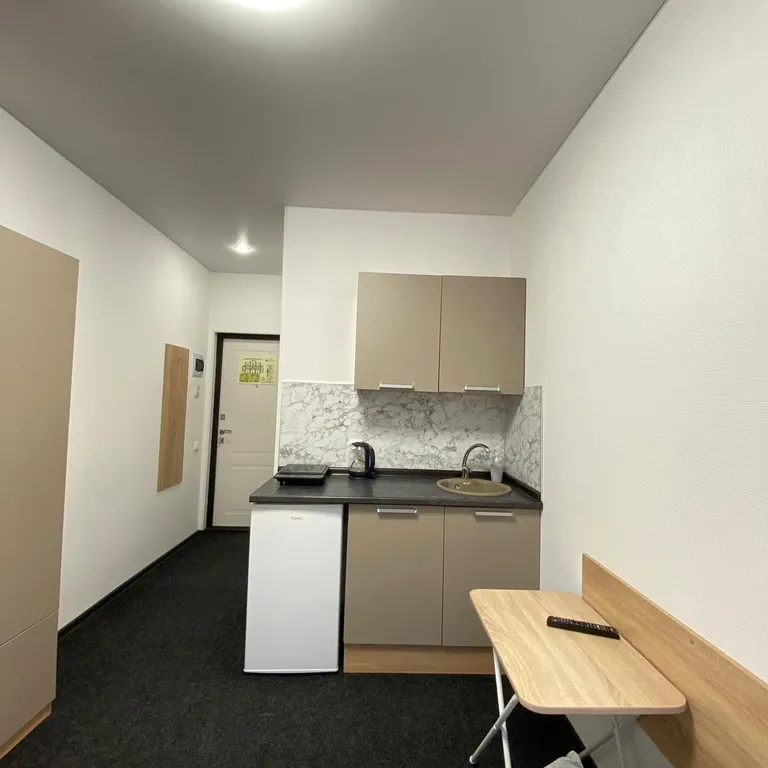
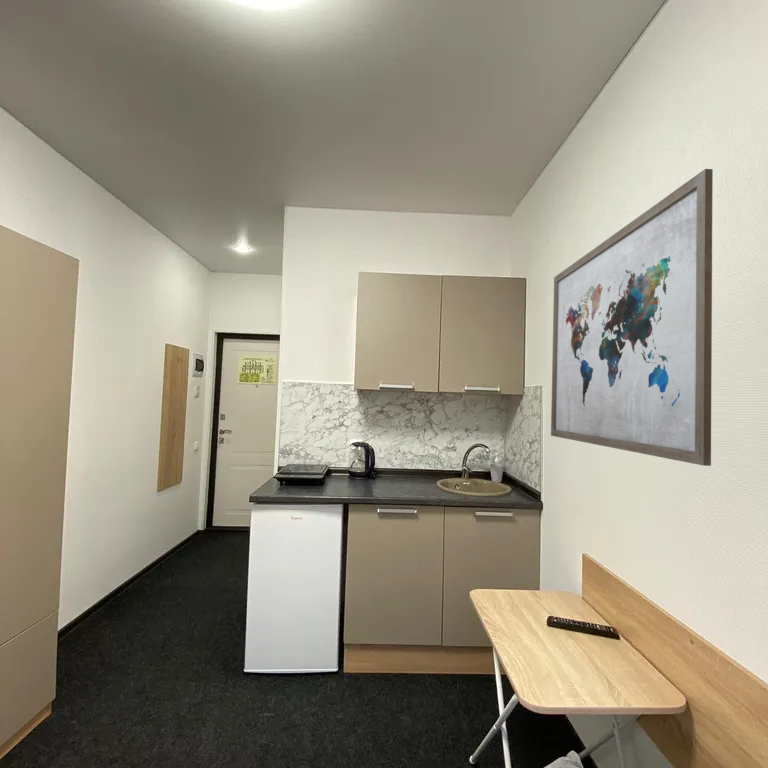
+ wall art [550,168,714,467]
